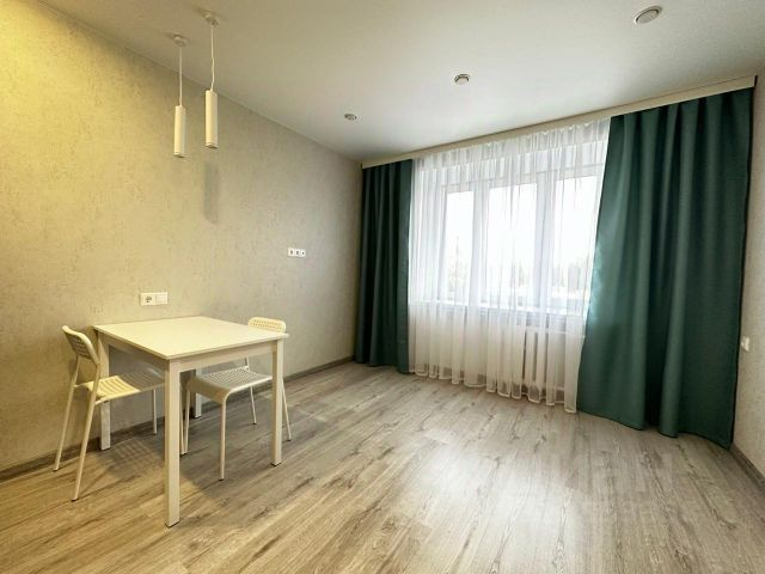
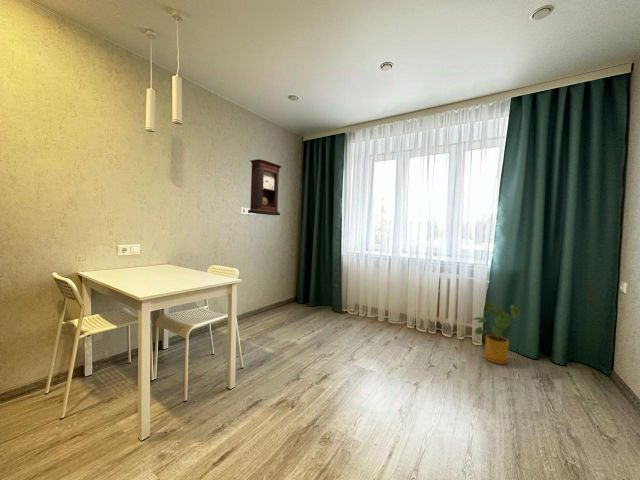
+ house plant [472,301,522,365]
+ pendulum clock [247,158,282,216]
